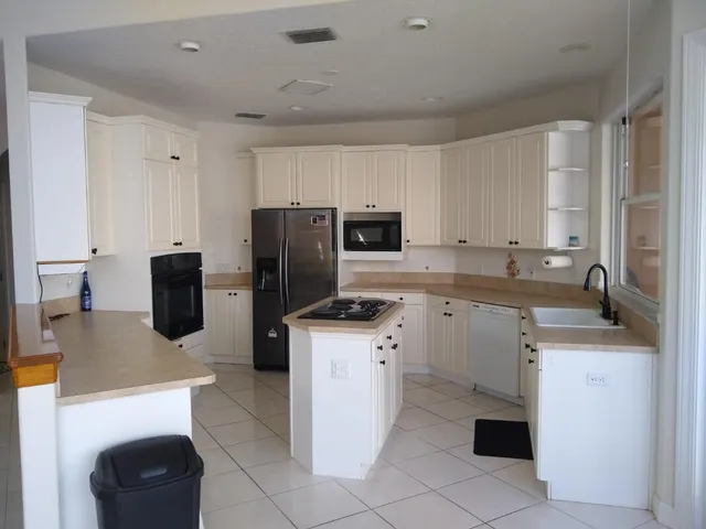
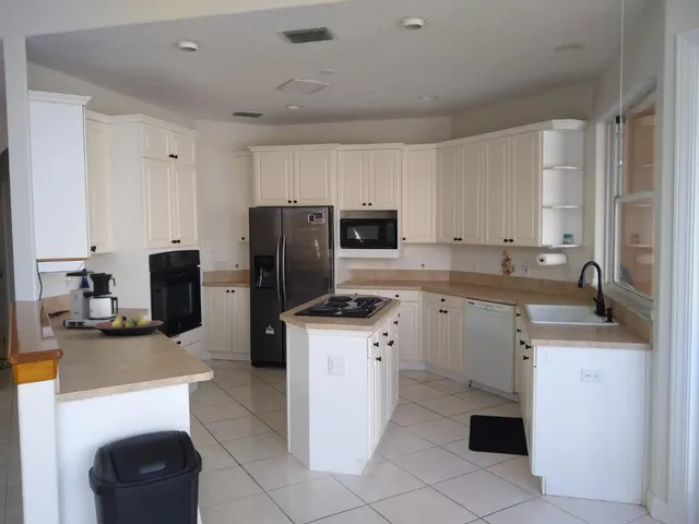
+ fruit bowl [93,314,165,337]
+ coffee maker [62,271,128,330]
